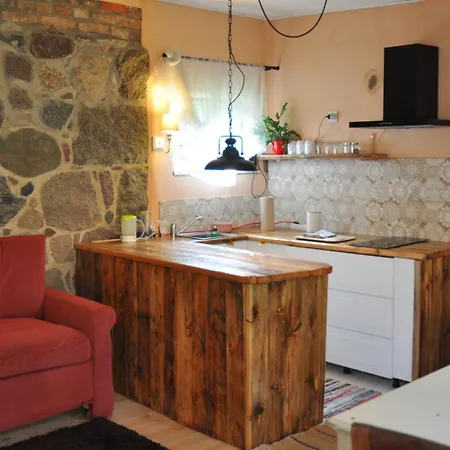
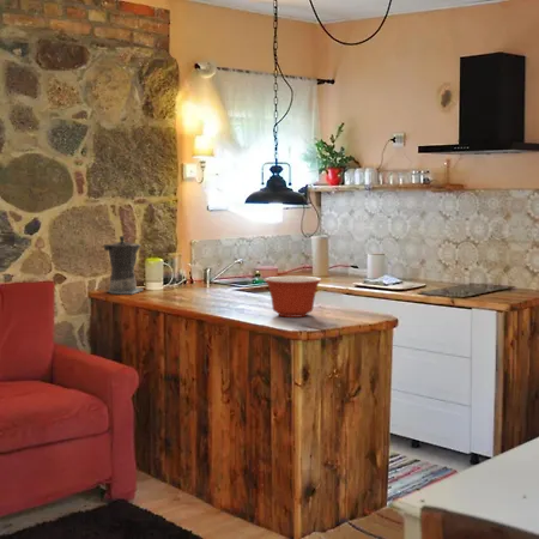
+ coffee maker [103,235,144,296]
+ mixing bowl [264,275,323,319]
